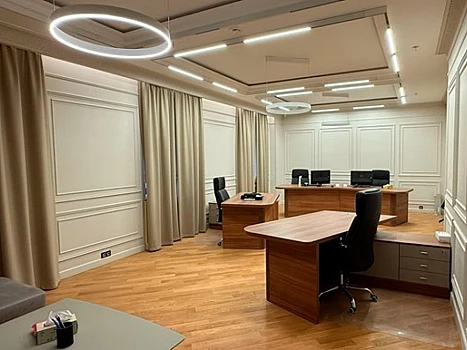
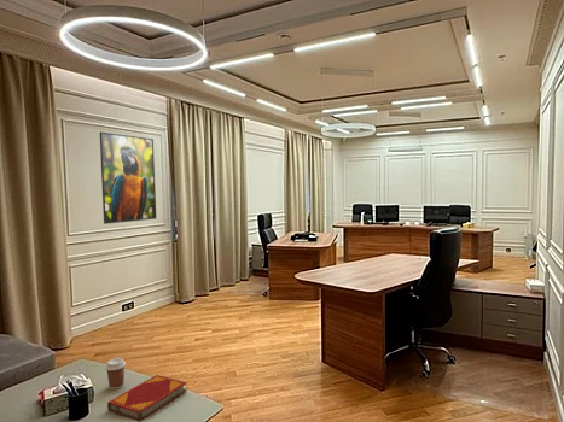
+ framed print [99,131,157,225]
+ coffee cup [104,357,127,391]
+ hardback book [106,374,188,422]
